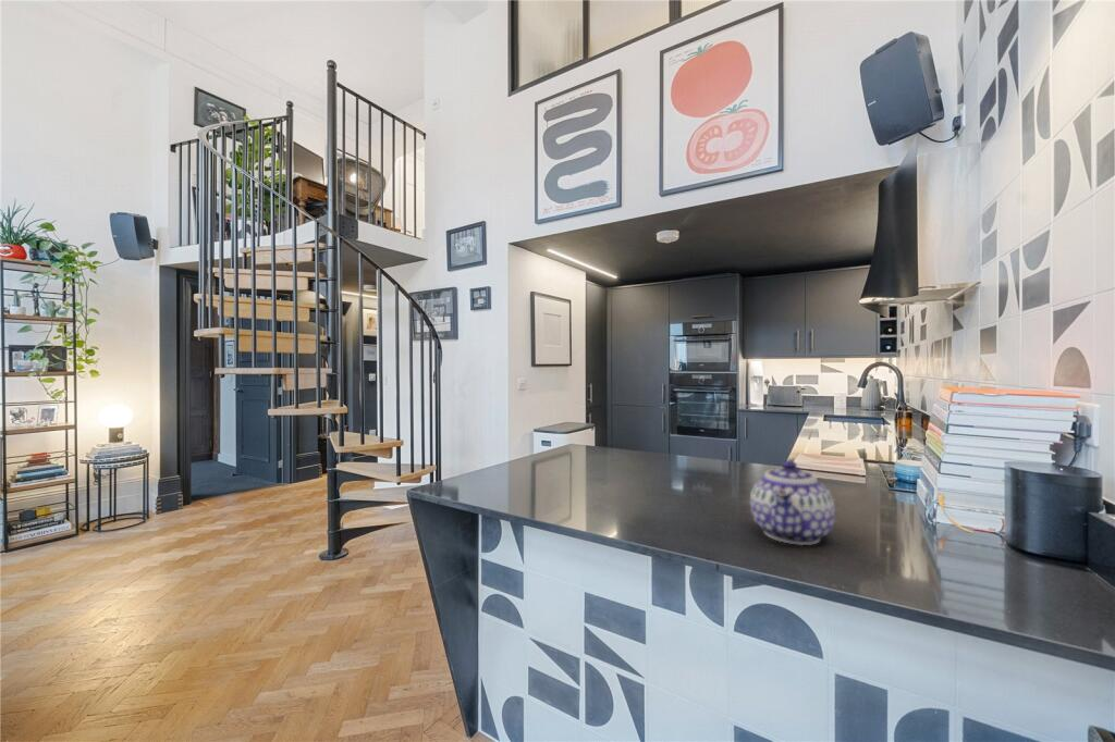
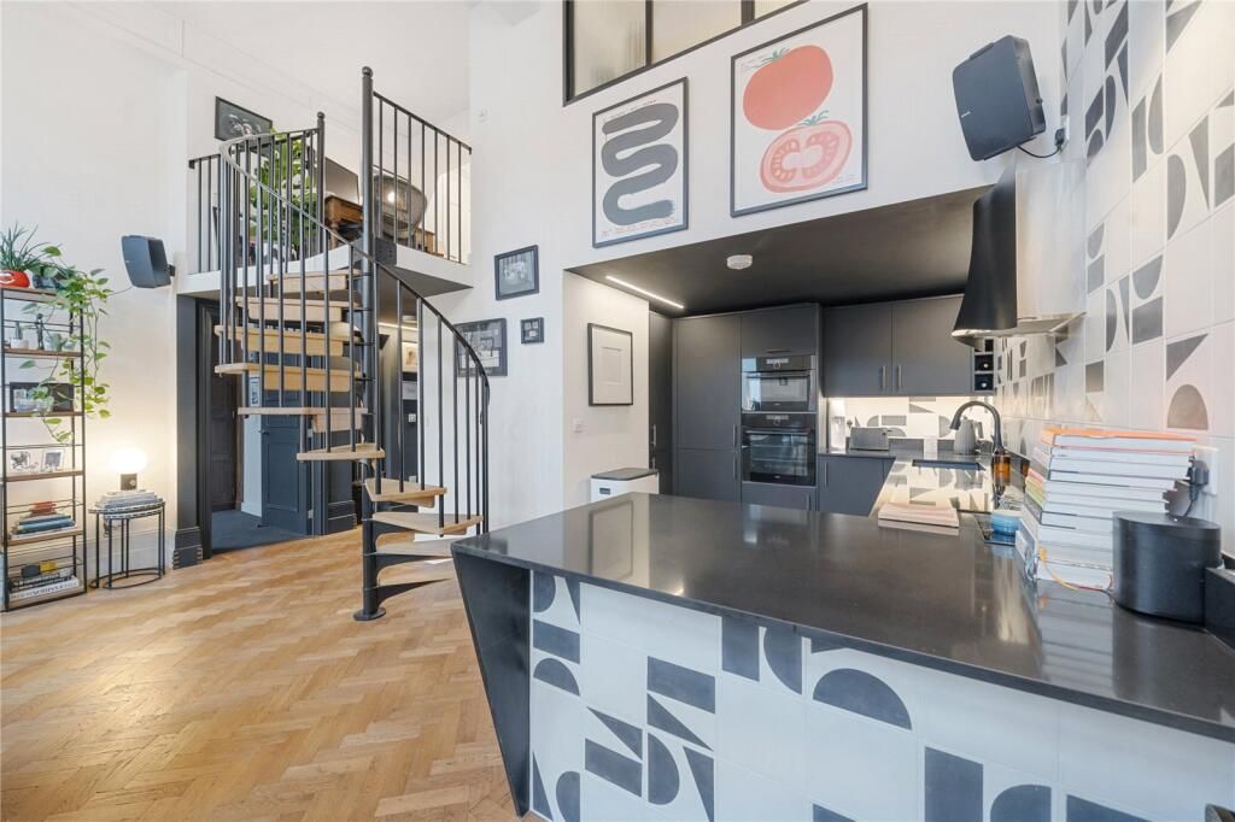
- teapot [749,459,836,546]
